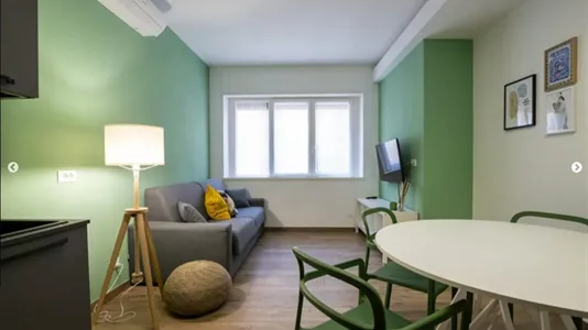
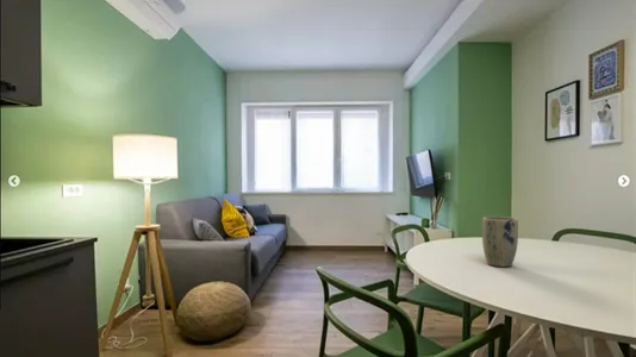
+ plant pot [481,215,519,268]
